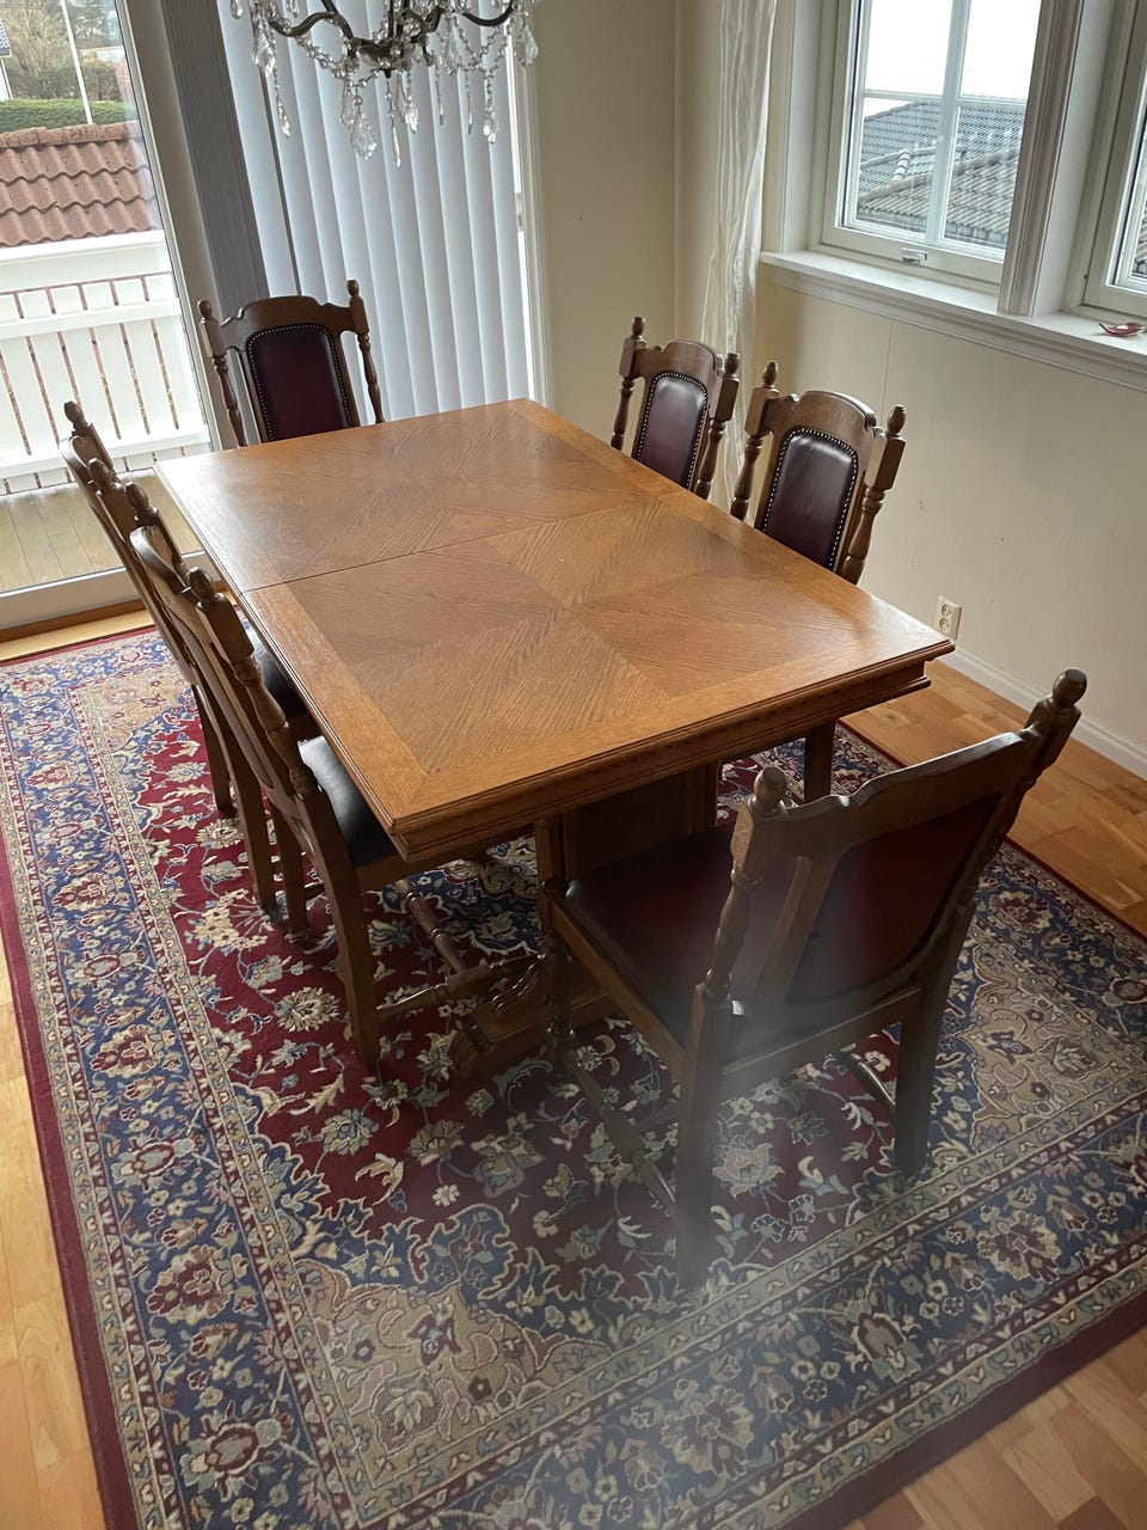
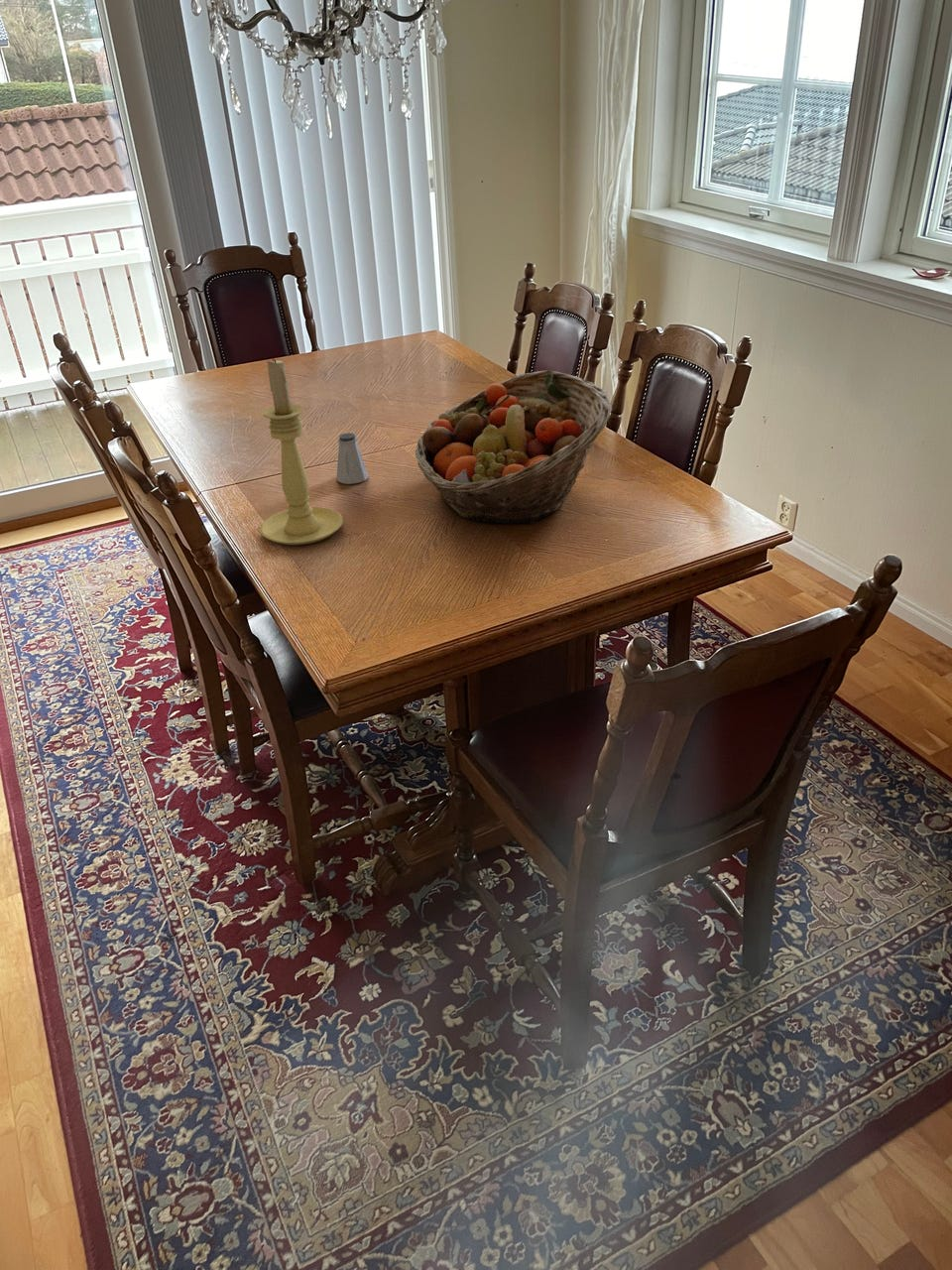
+ fruit basket [415,369,613,525]
+ saltshaker [336,432,369,485]
+ candle holder [259,358,344,546]
